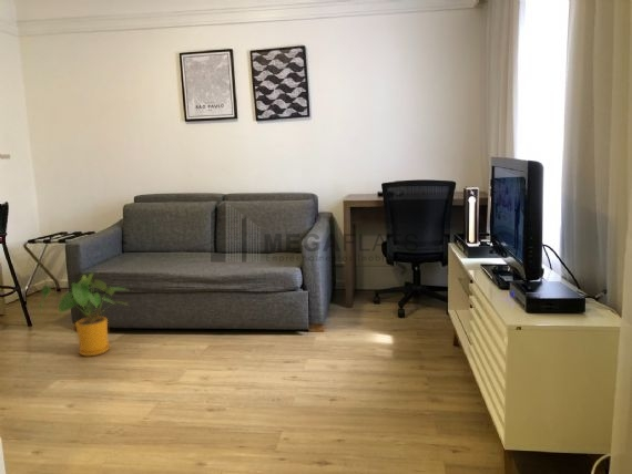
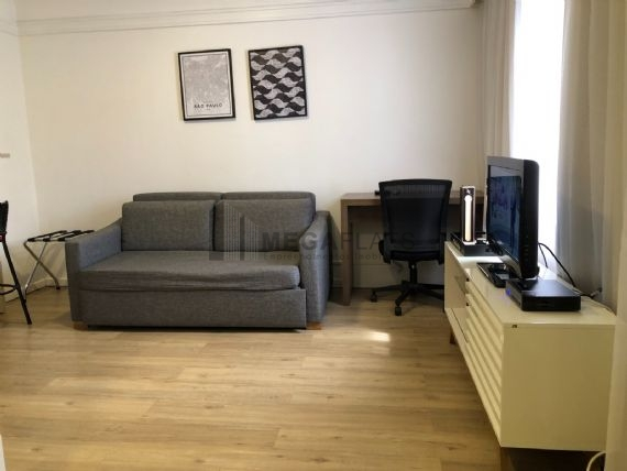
- house plant [38,272,130,358]
